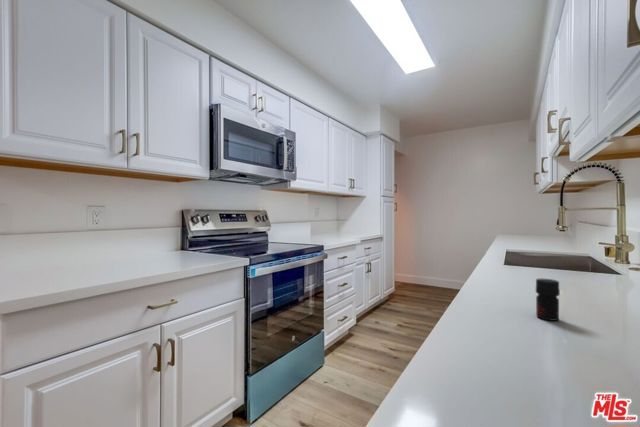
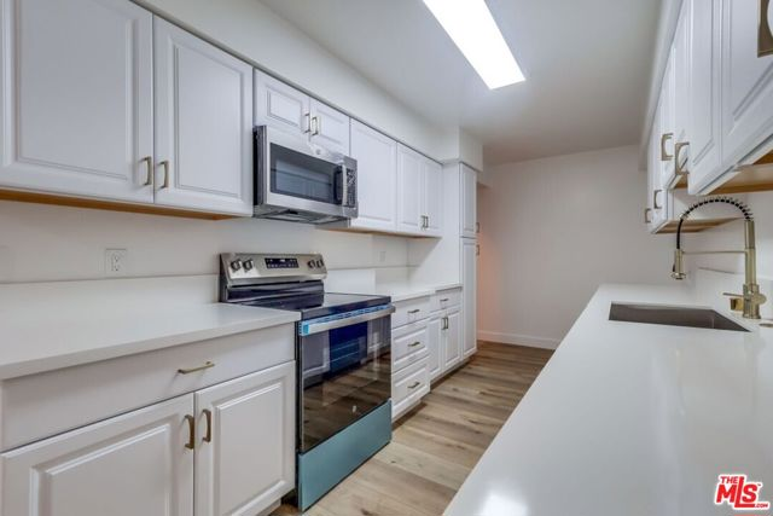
- jar [535,278,561,322]
